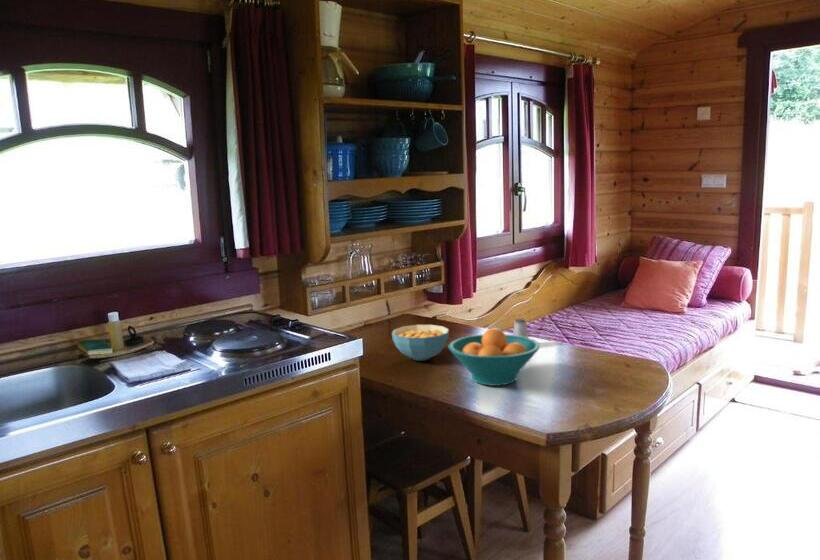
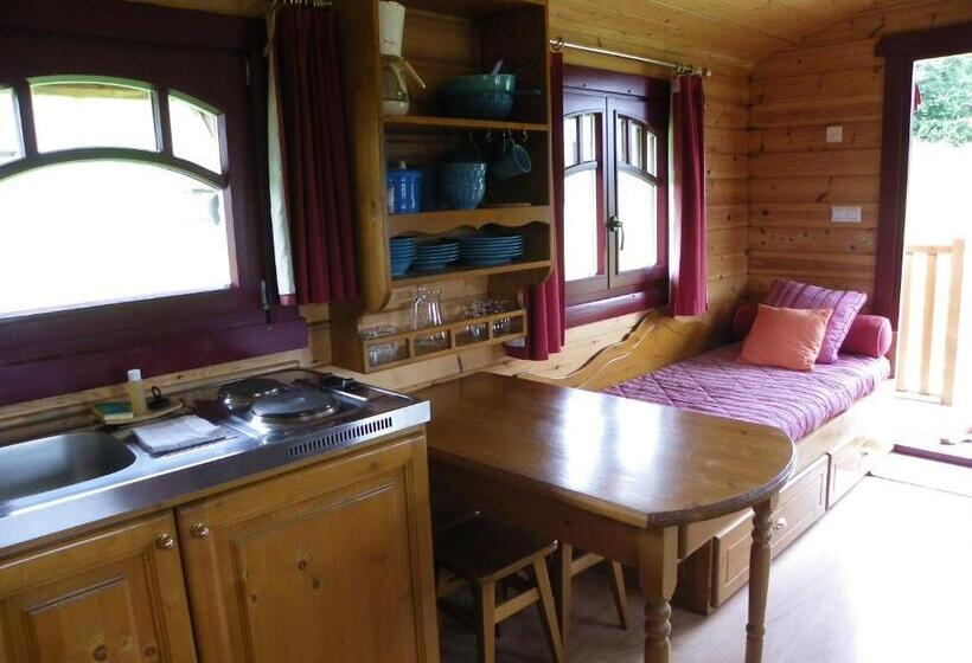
- fruit bowl [447,327,541,387]
- saltshaker [512,318,530,338]
- cereal bowl [391,324,450,362]
